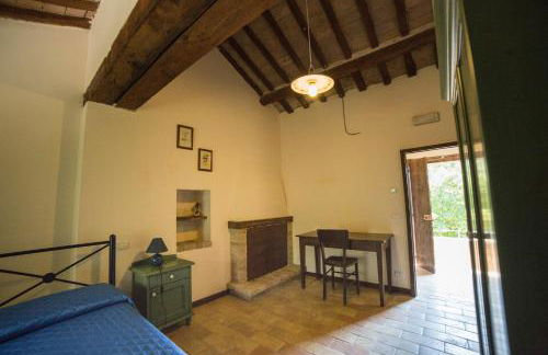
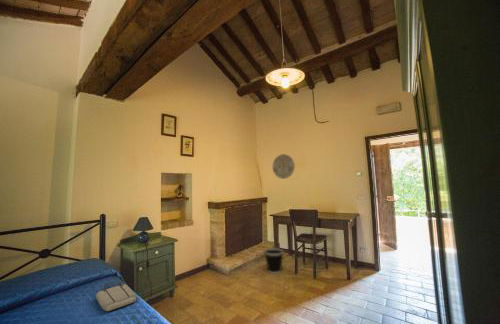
+ wastebasket [263,247,285,275]
+ tote bag [95,281,137,312]
+ wall decoration [272,153,296,180]
